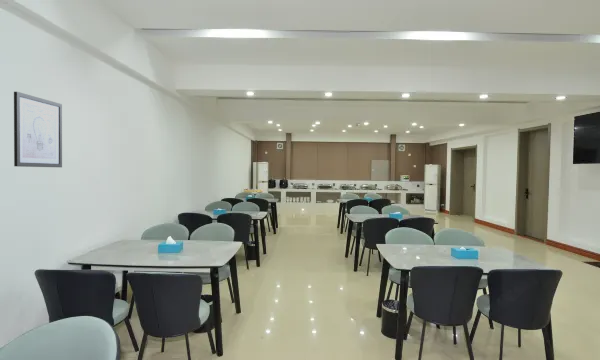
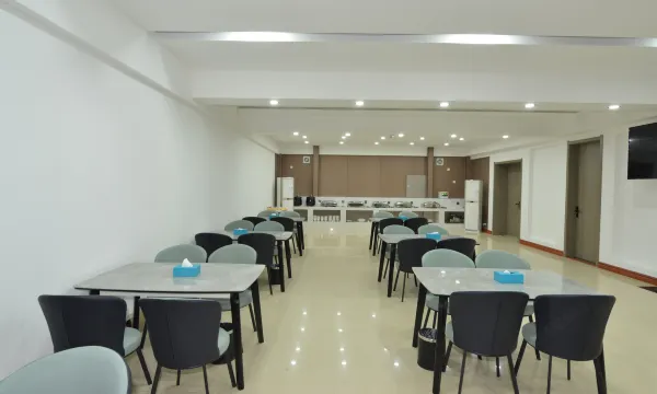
- wall art [13,91,63,168]
